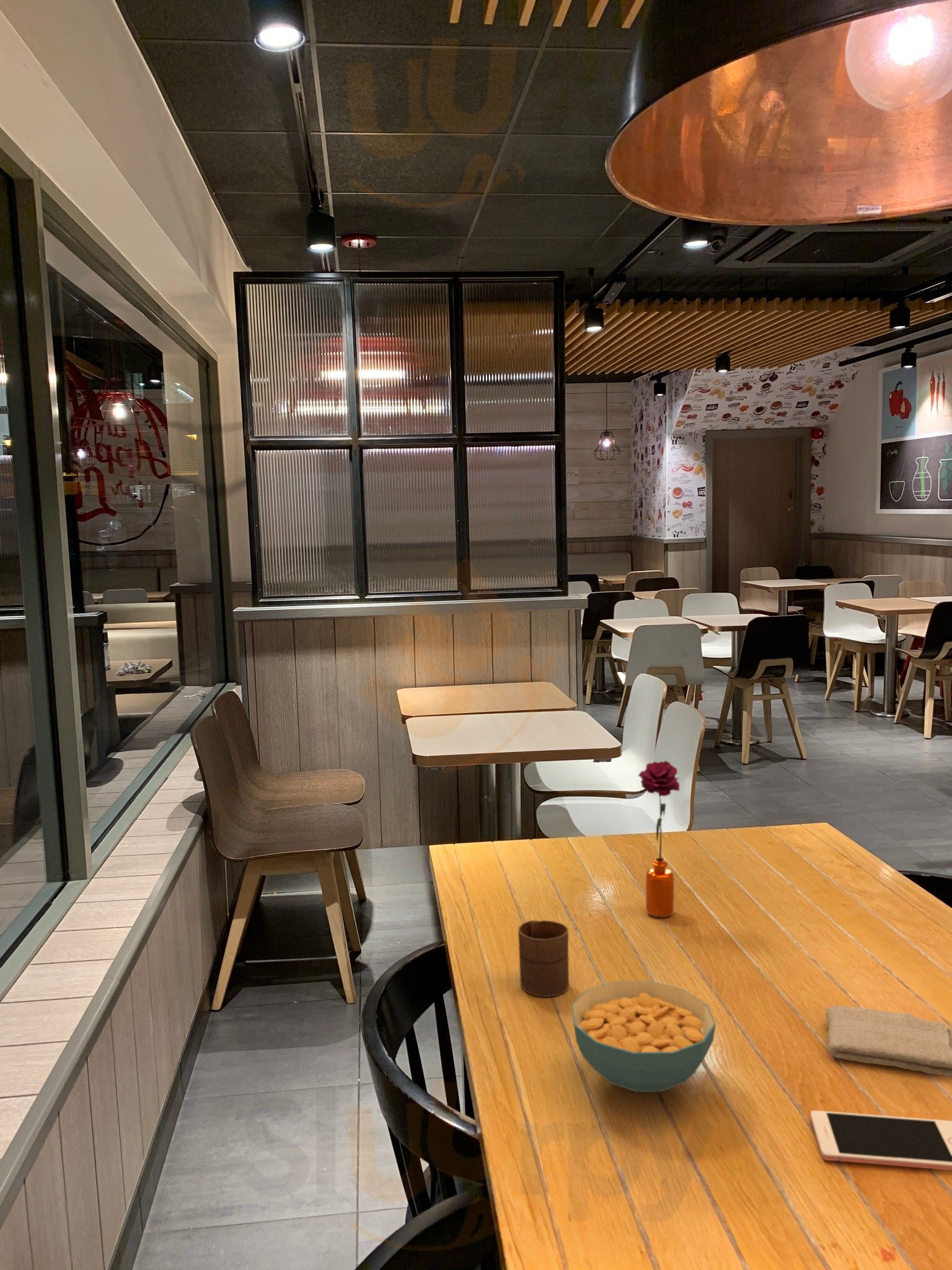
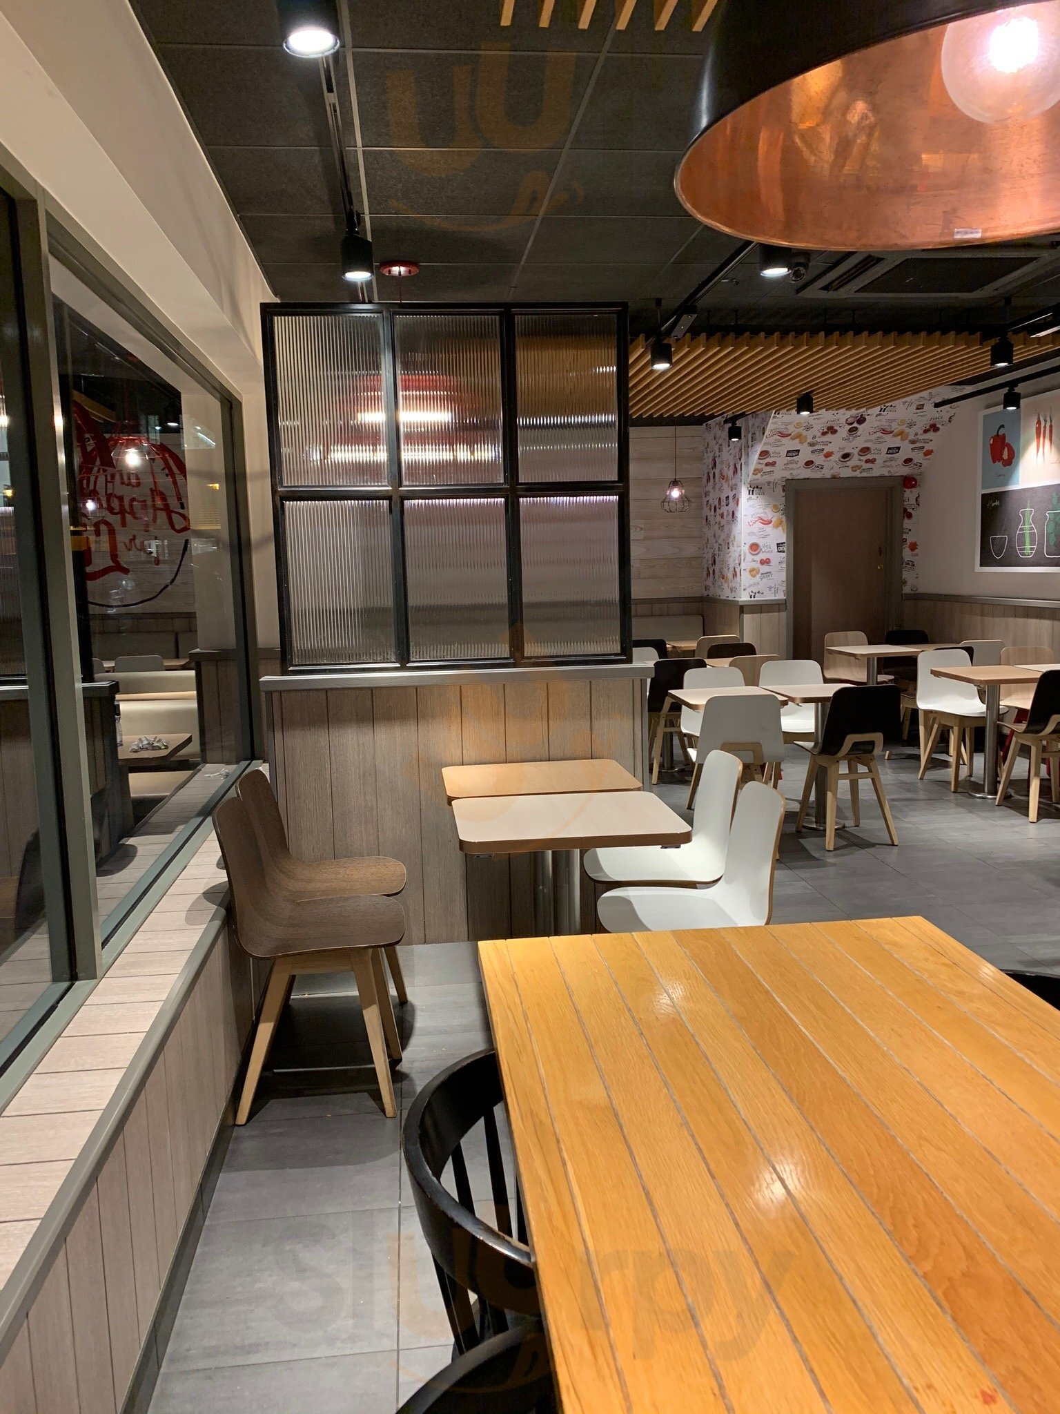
- cup [518,920,570,997]
- cell phone [810,1110,952,1171]
- cereal bowl [570,980,716,1093]
- flower [637,760,681,918]
- washcloth [825,1005,952,1078]
